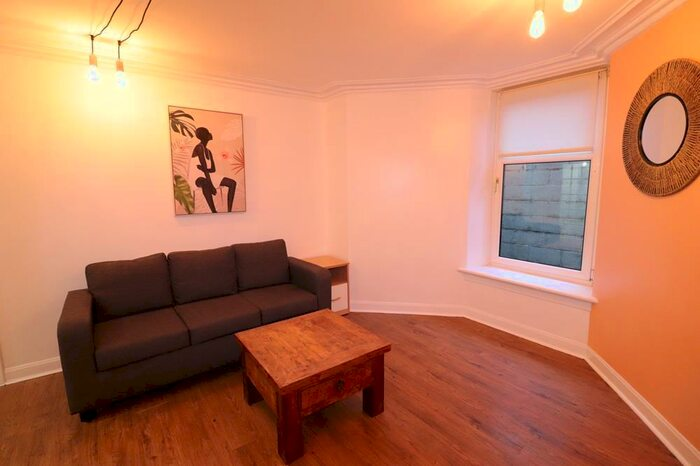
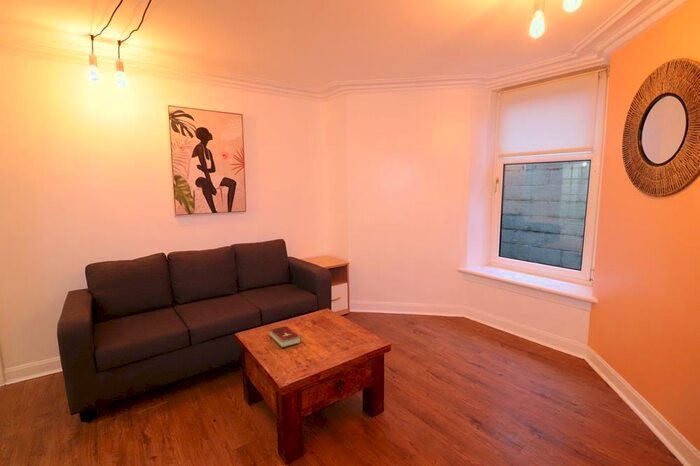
+ hardcover book [268,325,302,348]
